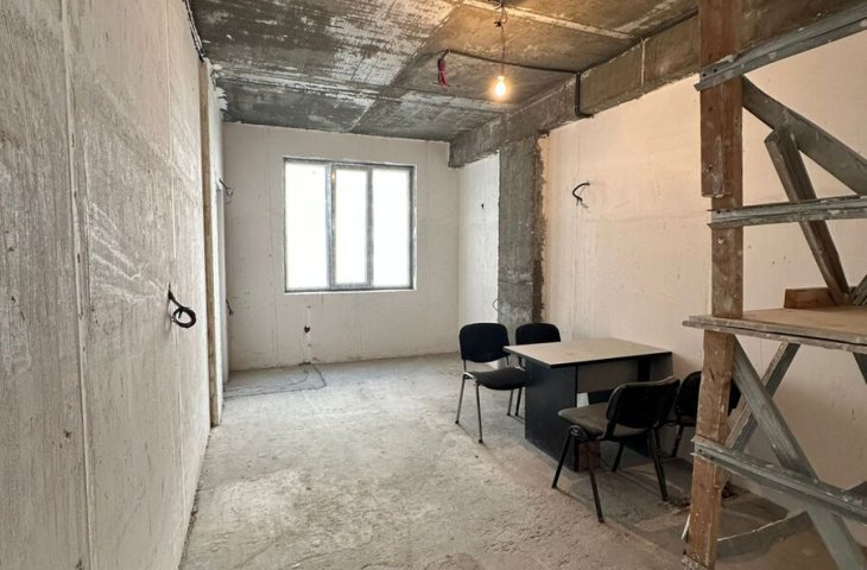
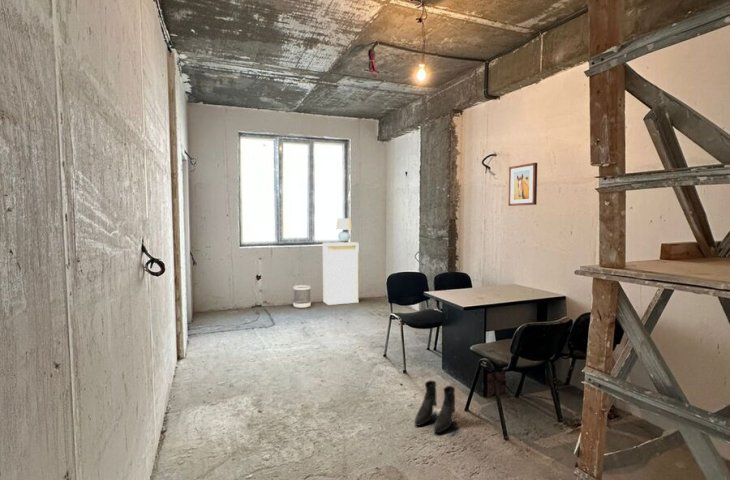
+ lamp [335,217,353,243]
+ wastebasket [292,284,312,309]
+ wall art [507,162,538,207]
+ boots [414,379,456,434]
+ storage cabinet [322,241,360,306]
